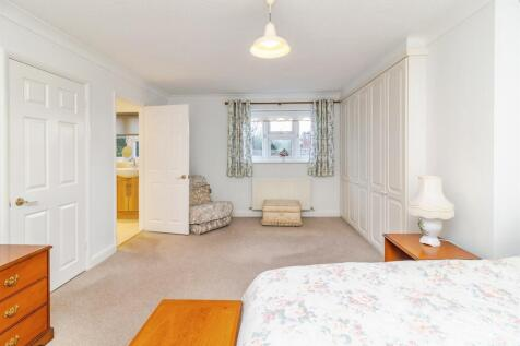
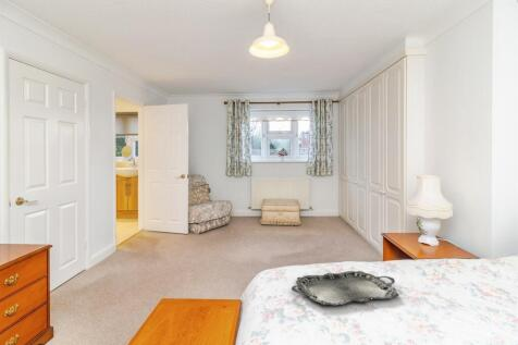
+ serving tray [291,270,399,307]
